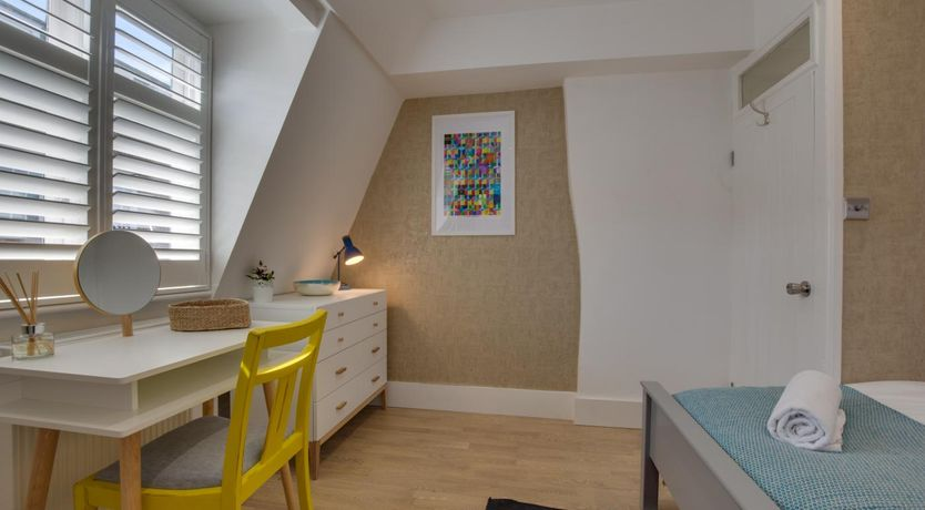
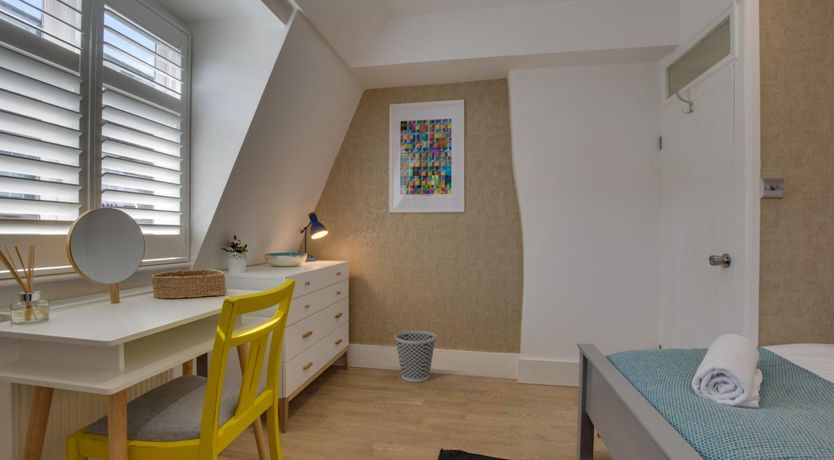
+ wastebasket [394,329,438,383]
